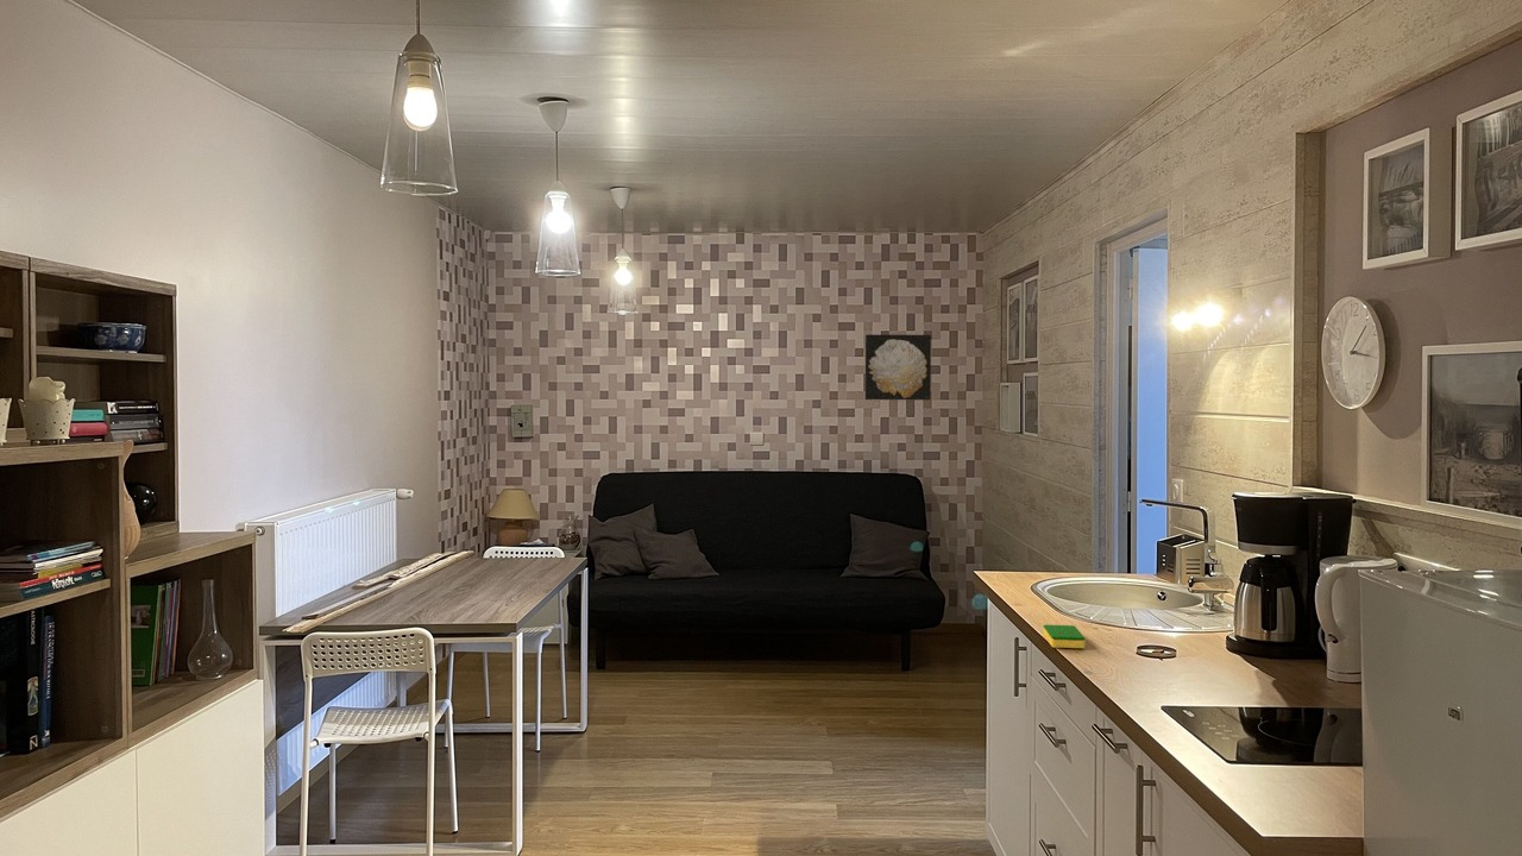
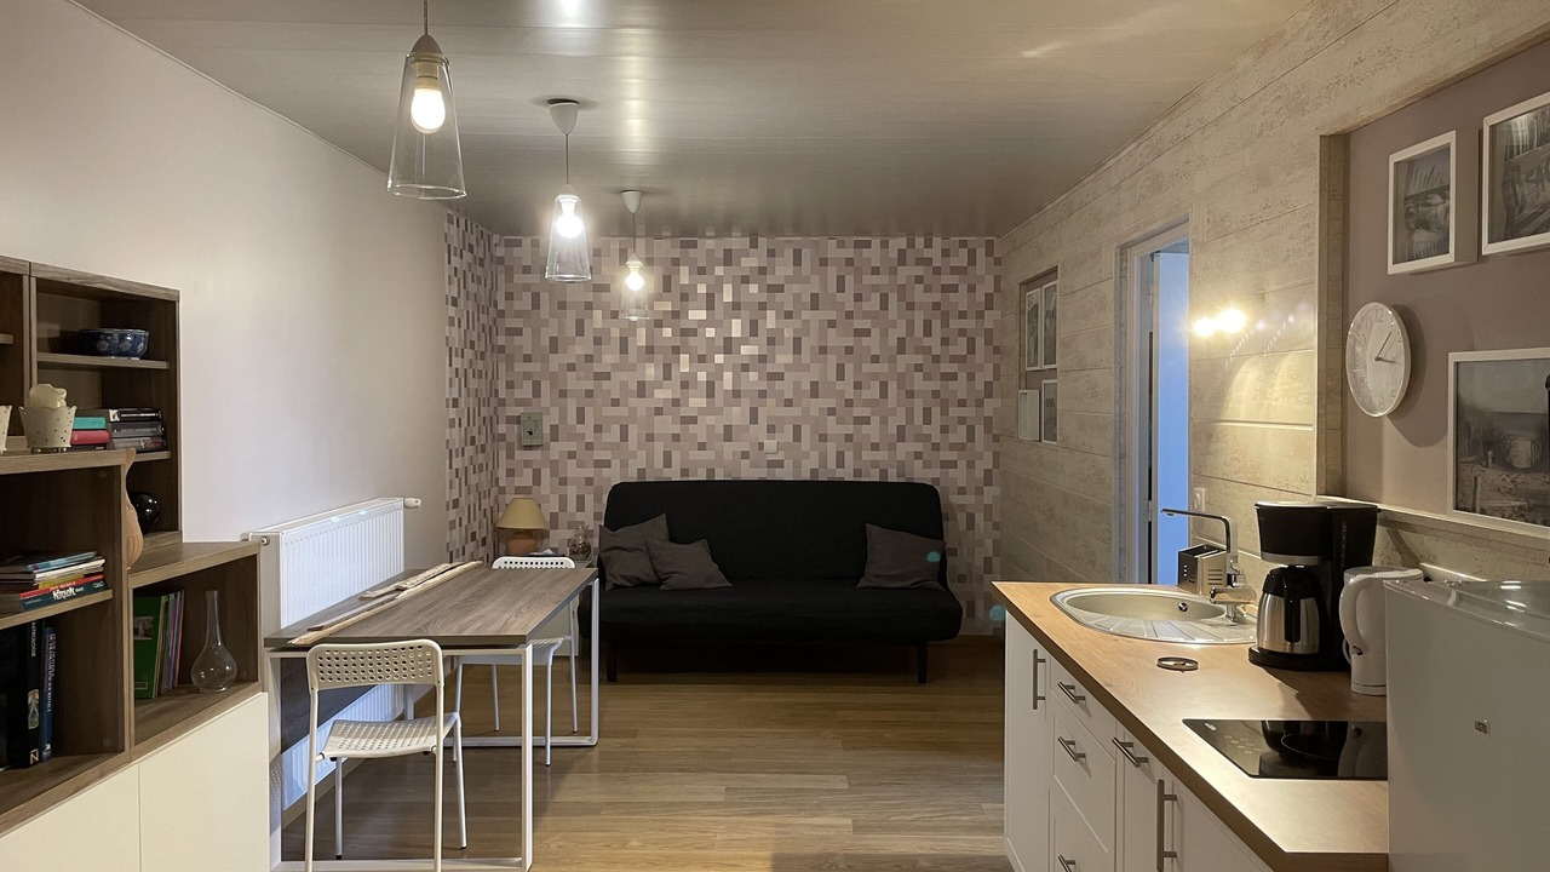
- dish sponge [1043,624,1087,649]
- wall art [864,333,932,401]
